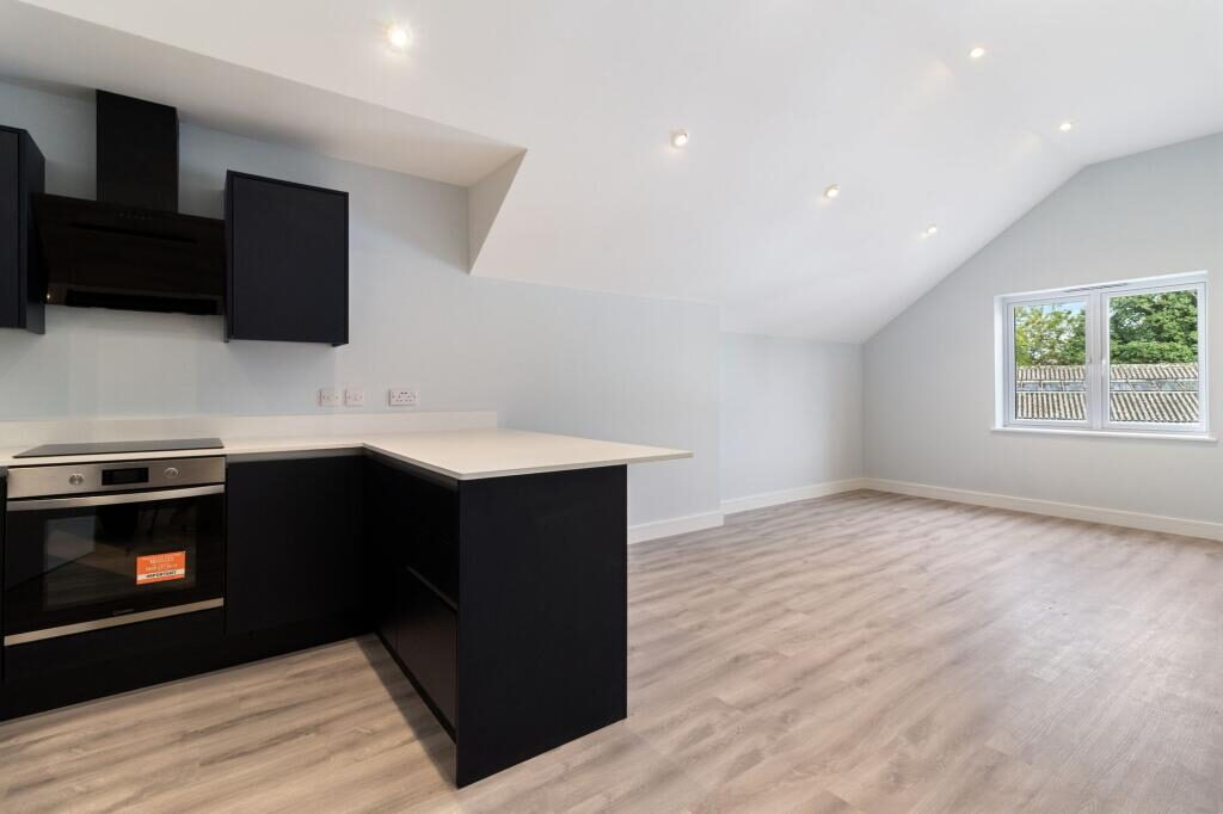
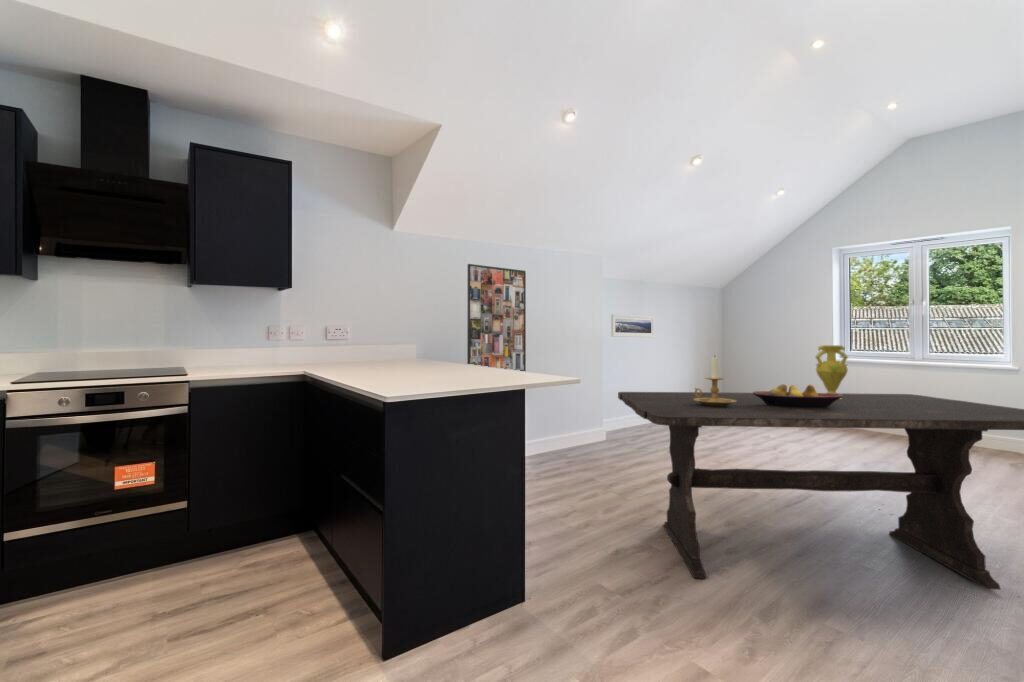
+ vase [814,344,850,399]
+ dining table [617,391,1024,590]
+ candle holder [694,355,737,406]
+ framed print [610,313,655,338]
+ fruit bowl [752,383,843,408]
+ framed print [466,263,527,372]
